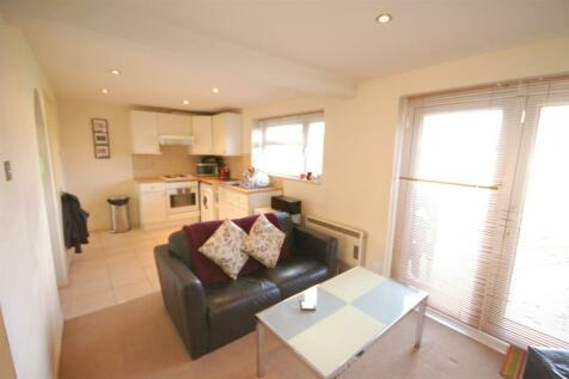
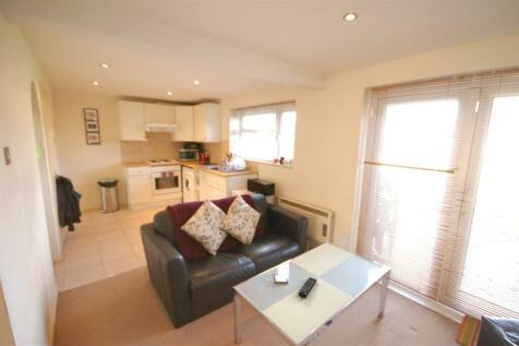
+ remote control [298,276,318,299]
